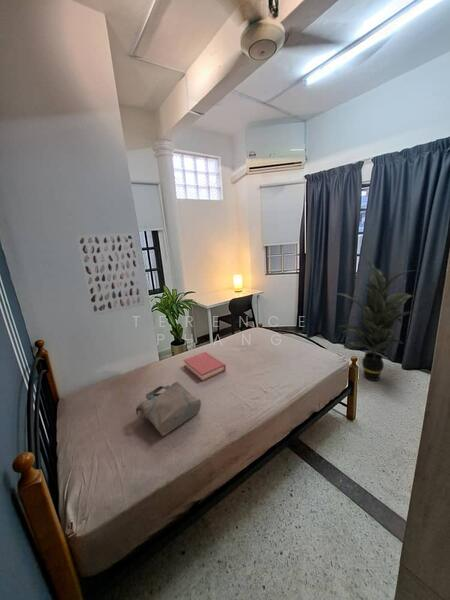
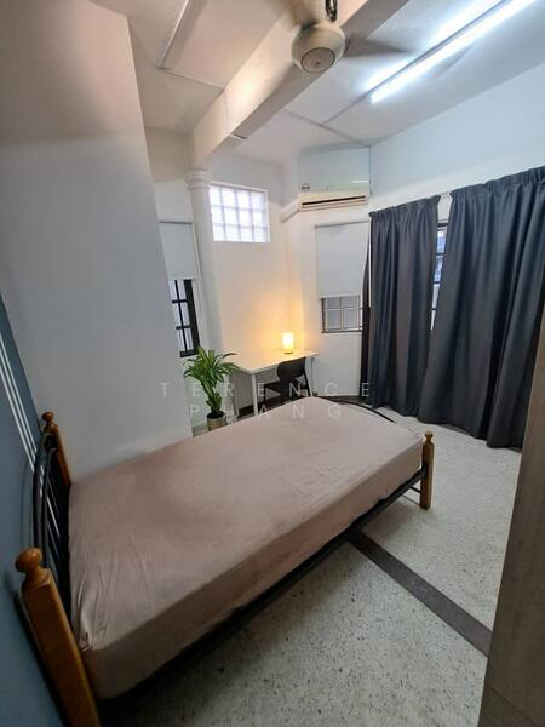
- hardback book [183,351,227,383]
- indoor plant [332,260,425,382]
- wall art [74,232,146,317]
- tote bag [135,381,202,437]
